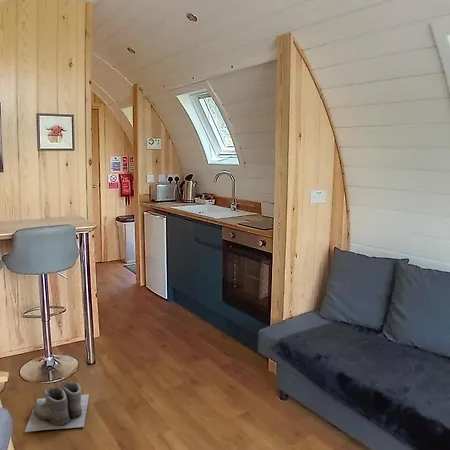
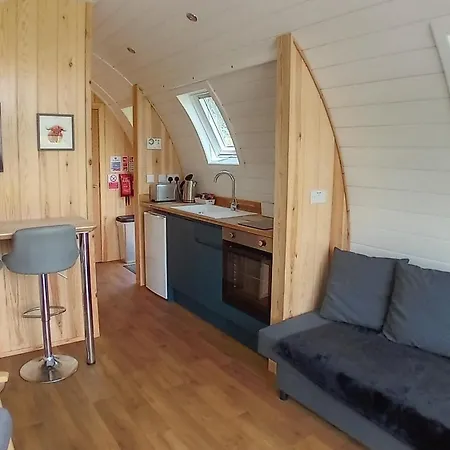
- boots [24,379,90,433]
